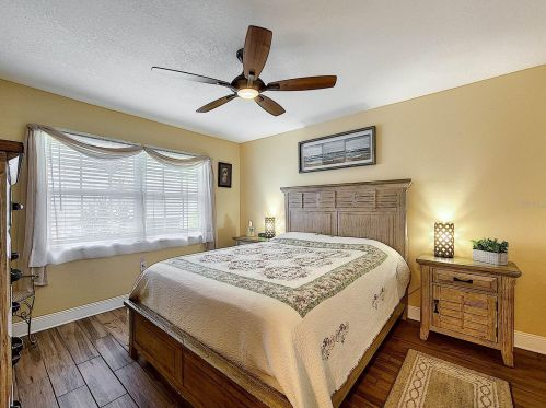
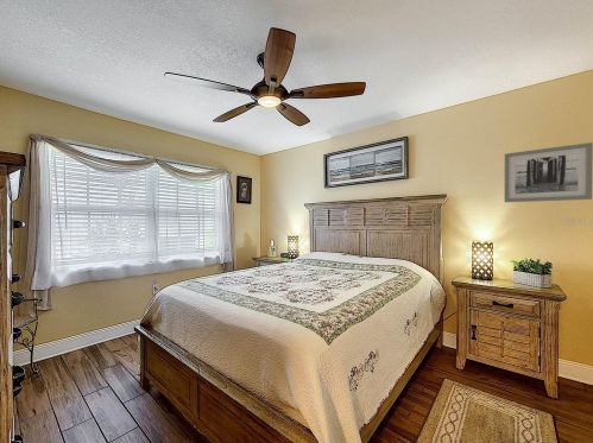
+ wall art [504,141,593,203]
